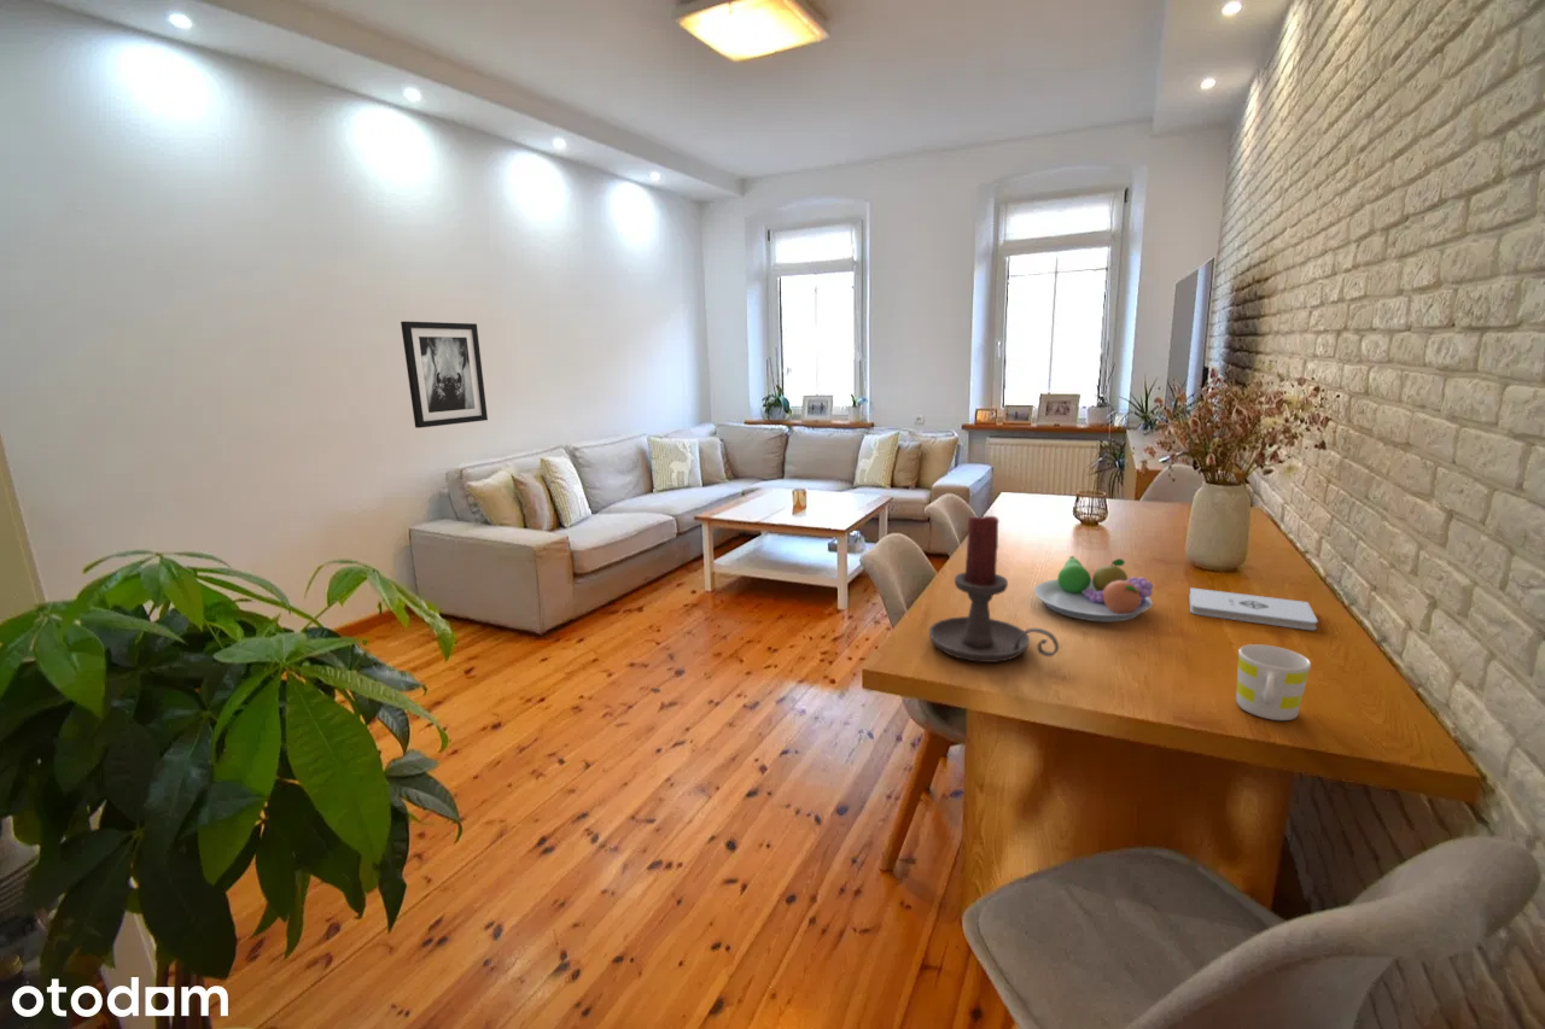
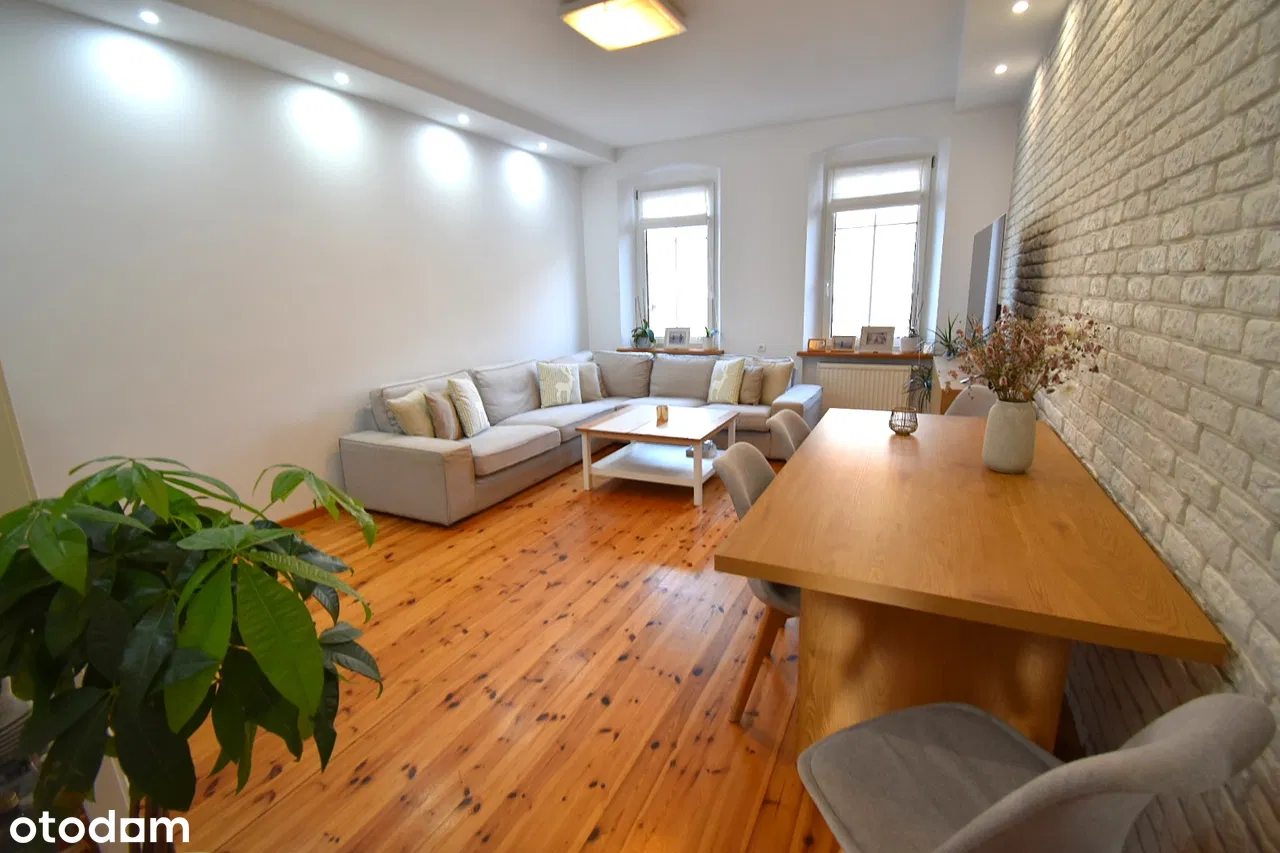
- wall art [400,320,489,429]
- notepad [1188,586,1319,631]
- mug [1235,643,1312,721]
- candle holder [927,515,1060,663]
- fruit bowl [1033,555,1154,622]
